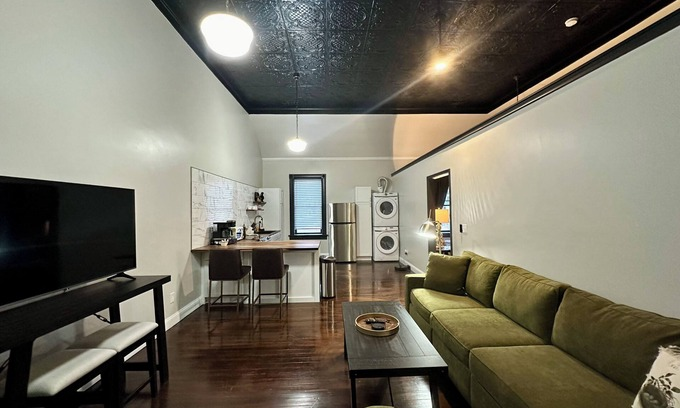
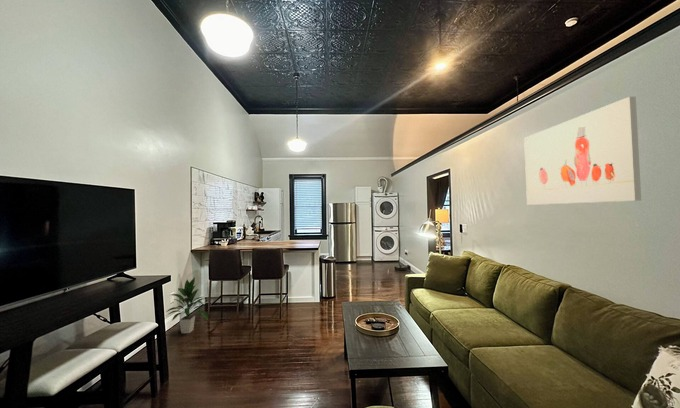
+ indoor plant [165,276,209,334]
+ wall art [523,96,642,206]
